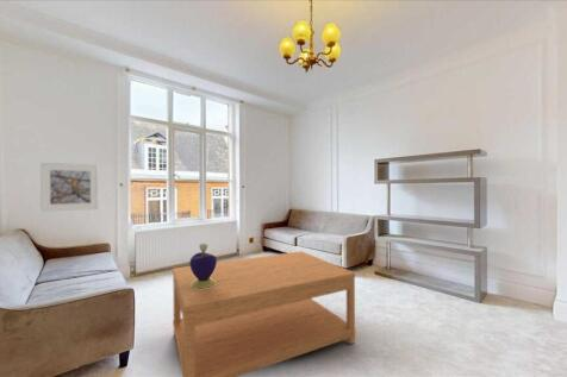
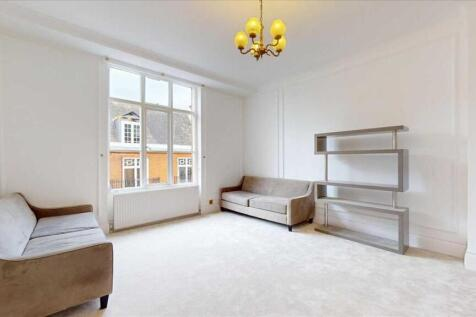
- coffee table [172,250,356,377]
- decorative container [188,243,218,289]
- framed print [39,162,100,213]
